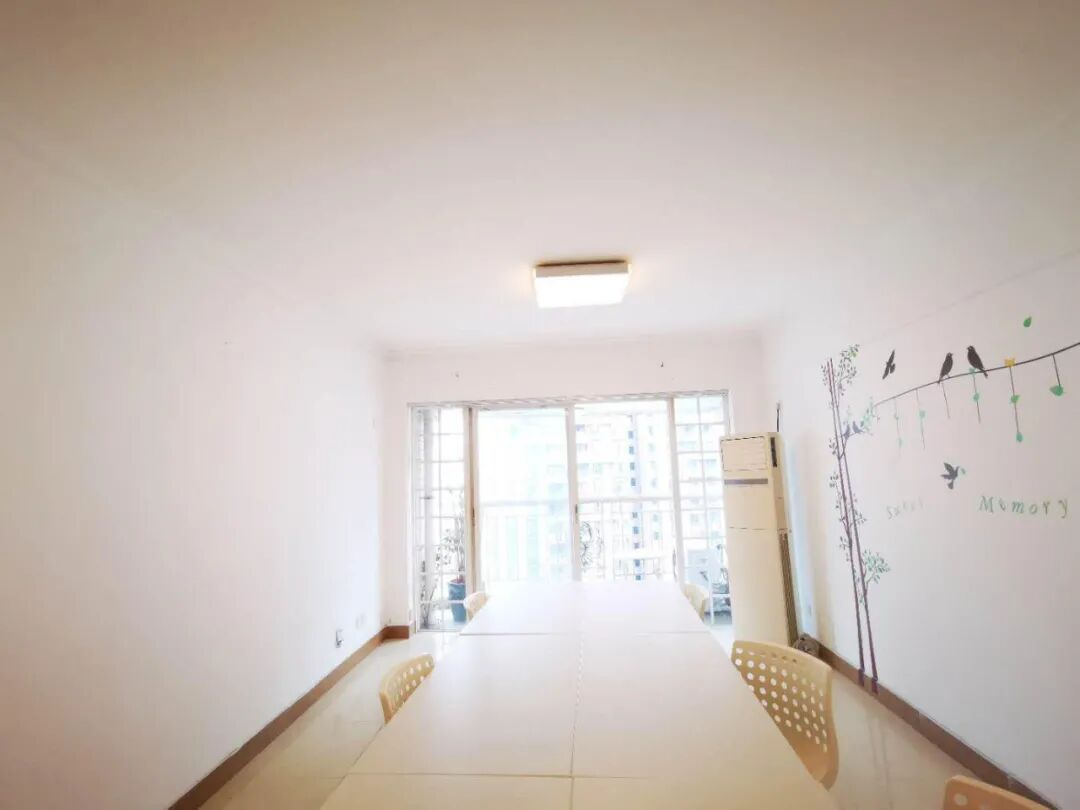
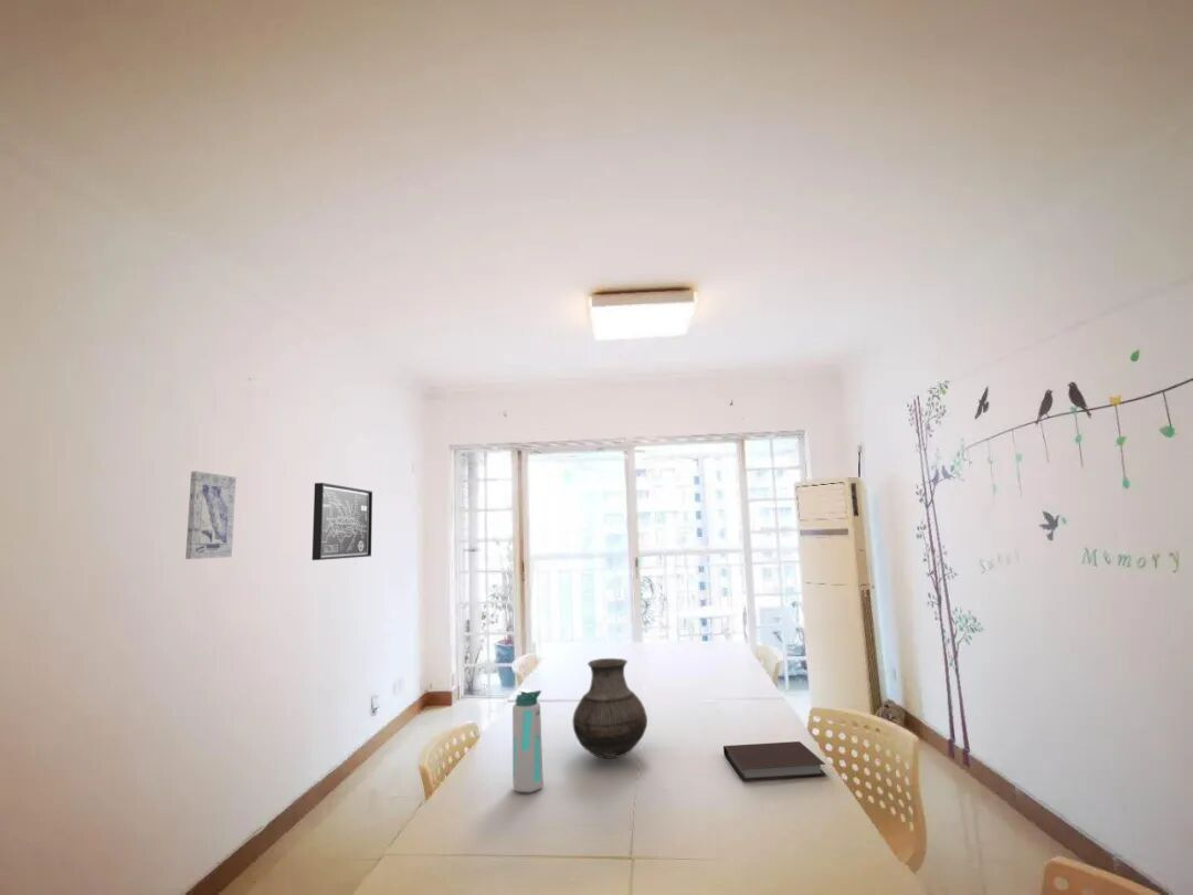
+ water bottle [511,687,545,794]
+ vase [571,657,648,759]
+ wall art [312,482,373,561]
+ notebook [722,740,827,781]
+ wall art [184,470,237,560]
